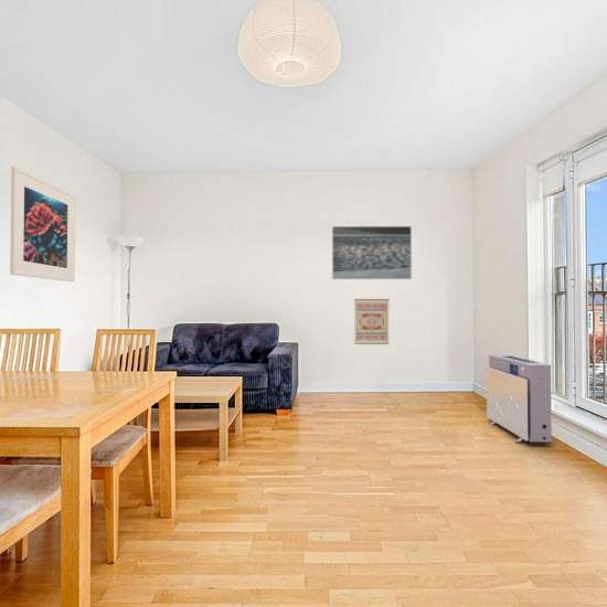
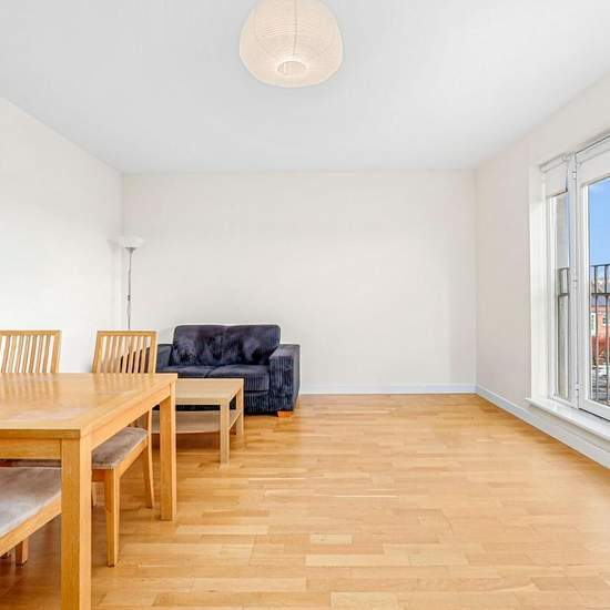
- wall art [353,298,391,345]
- air purifier [486,354,554,444]
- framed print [9,166,76,283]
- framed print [331,225,413,280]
